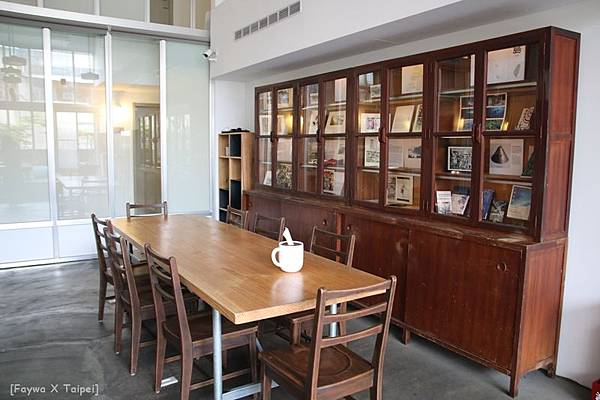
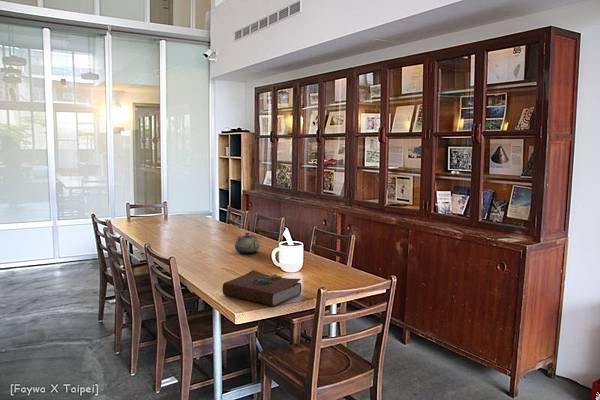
+ book [221,269,302,307]
+ teapot [234,232,260,254]
